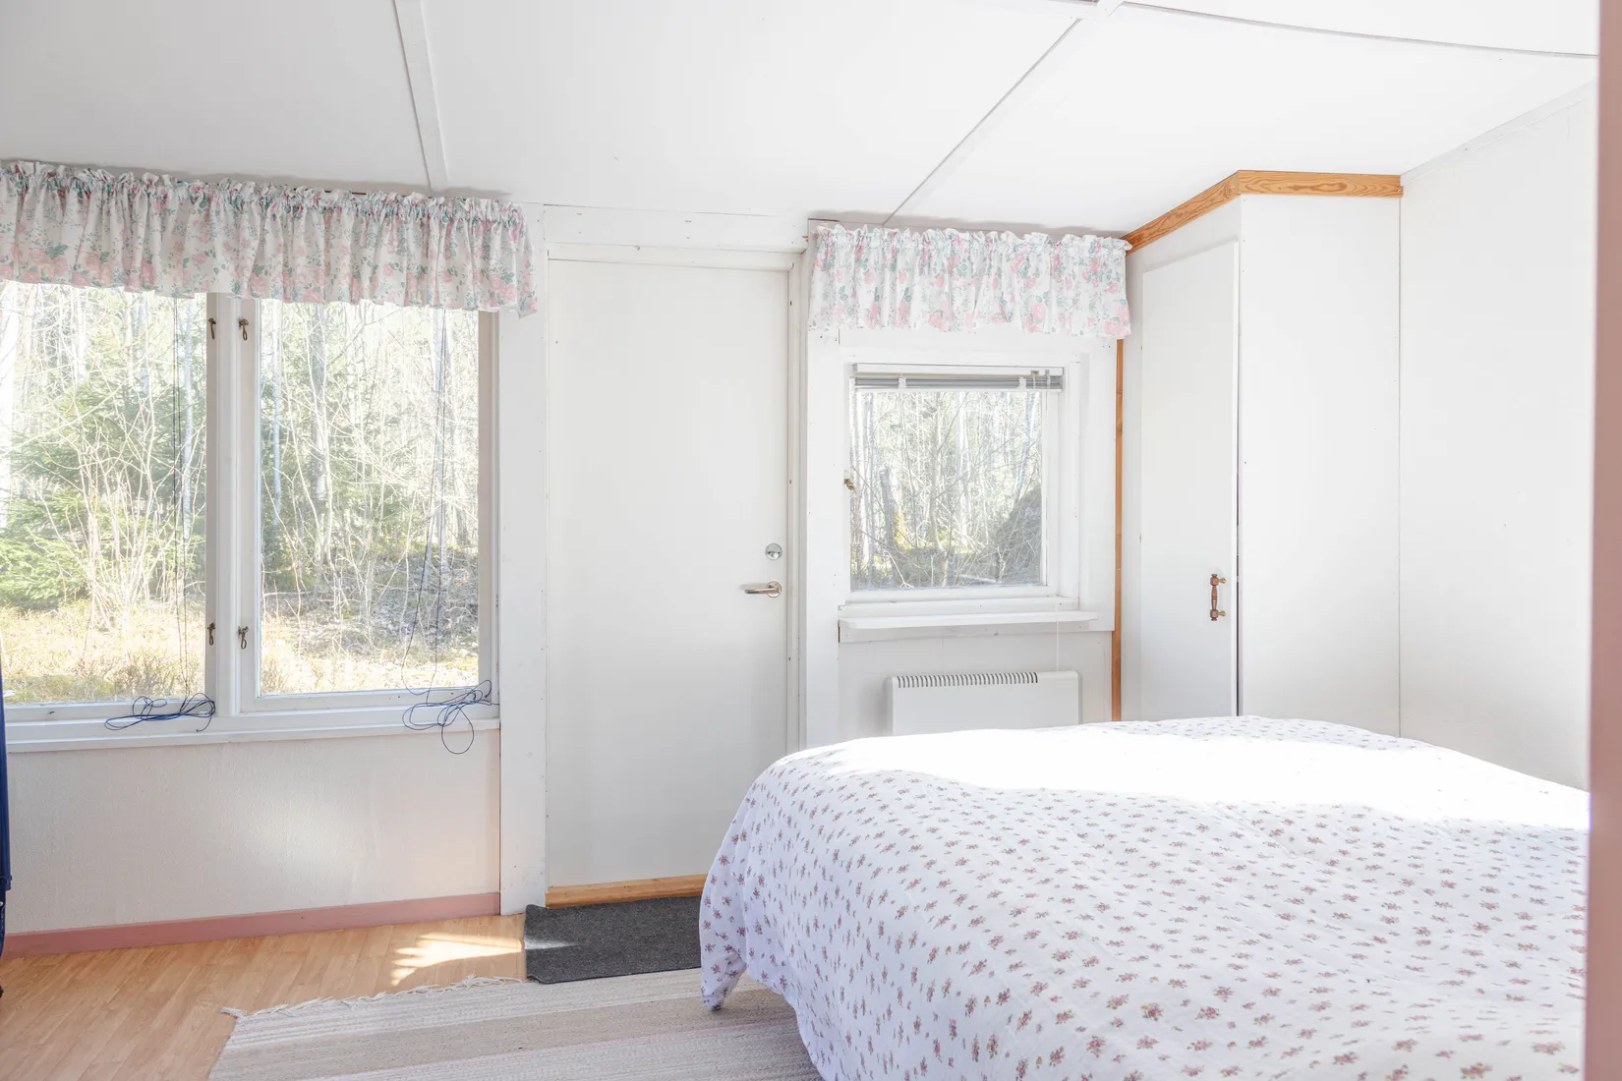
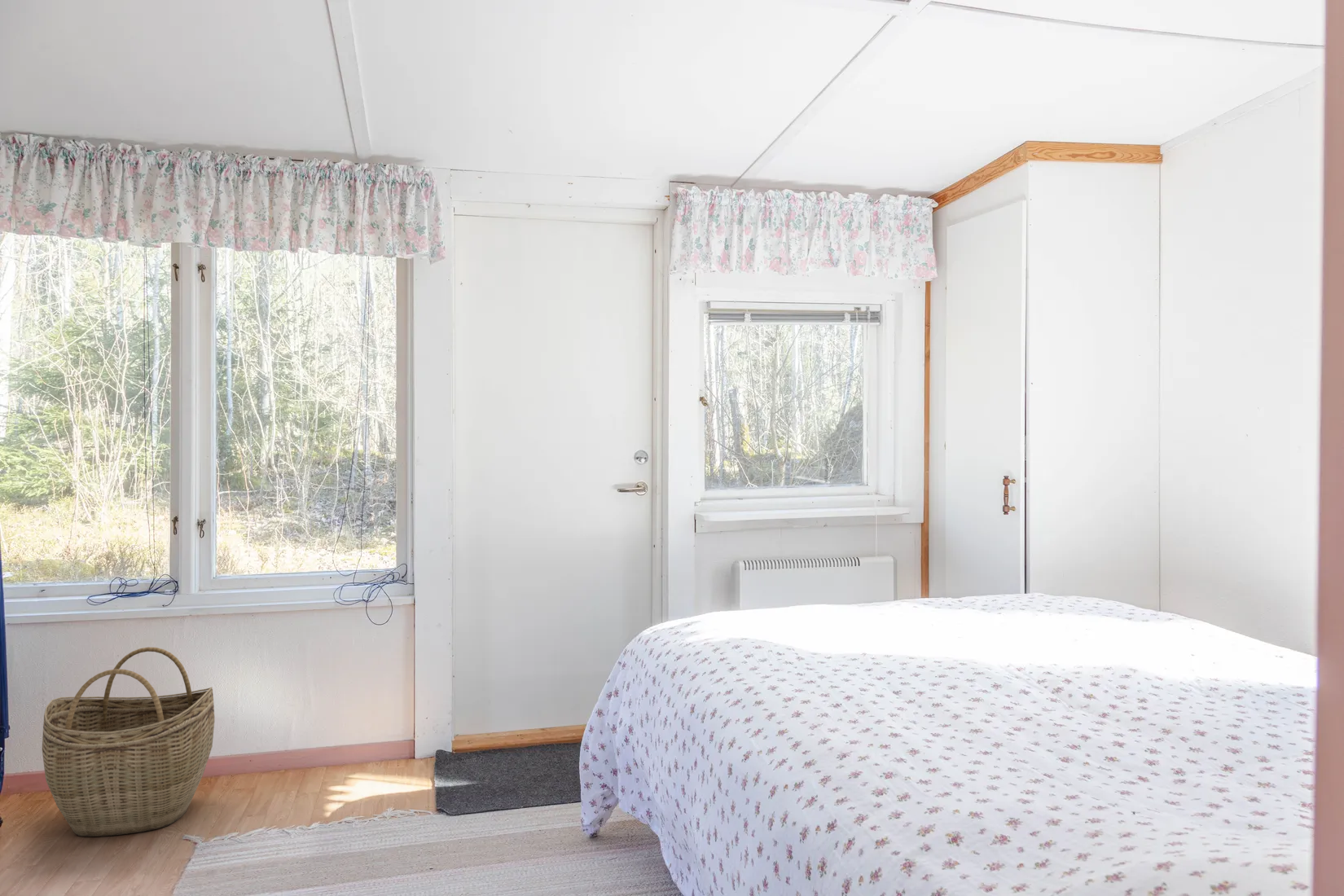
+ woven basket [42,646,216,837]
